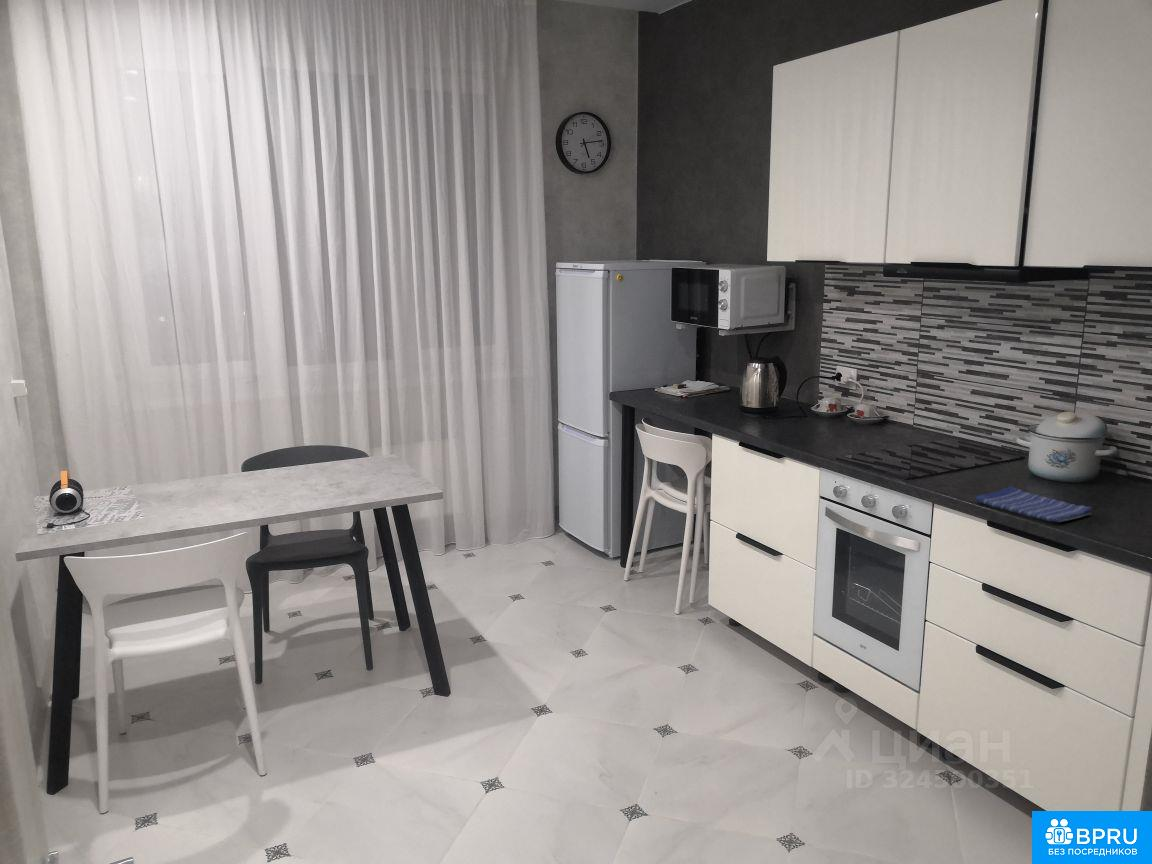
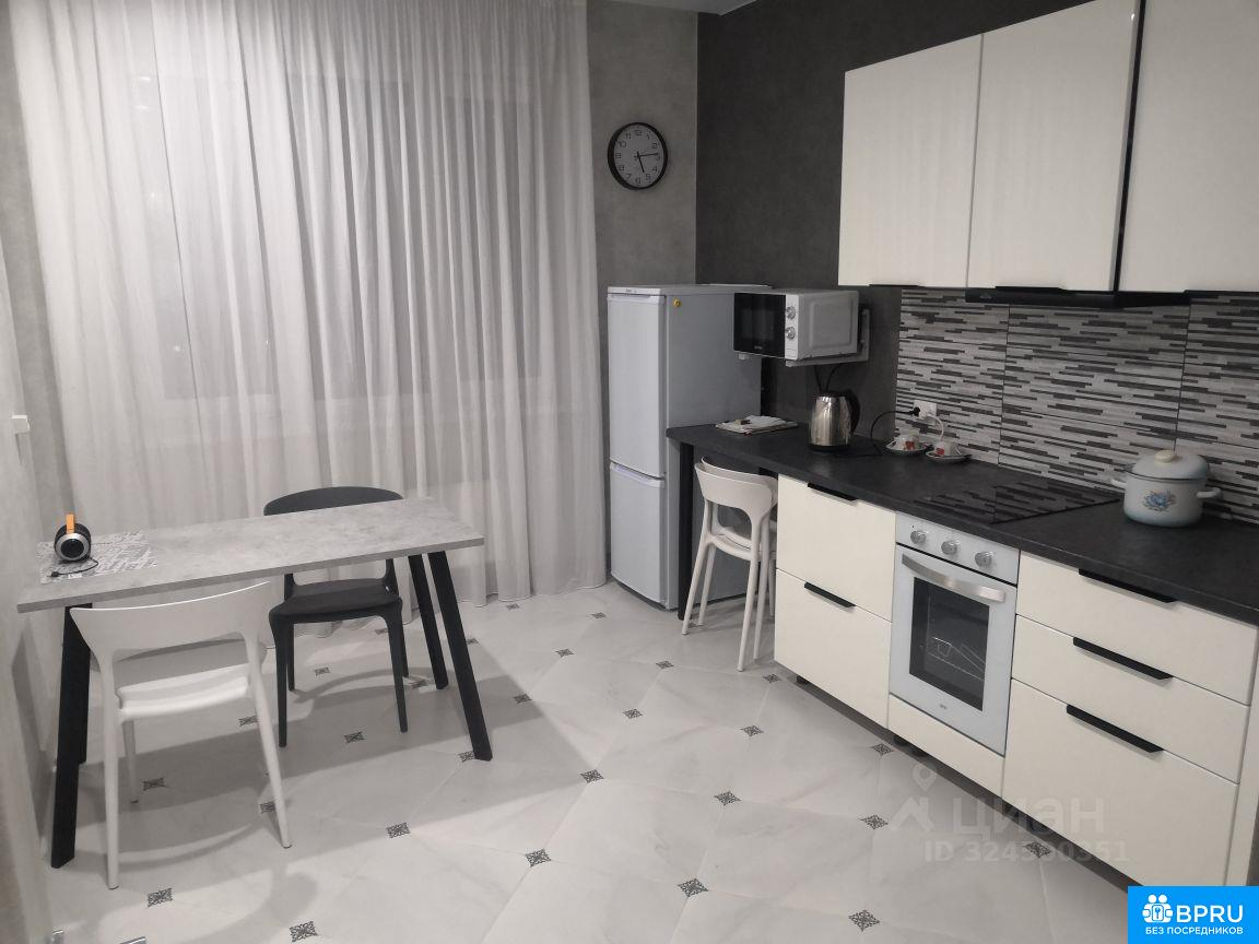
- dish towel [974,485,1093,523]
